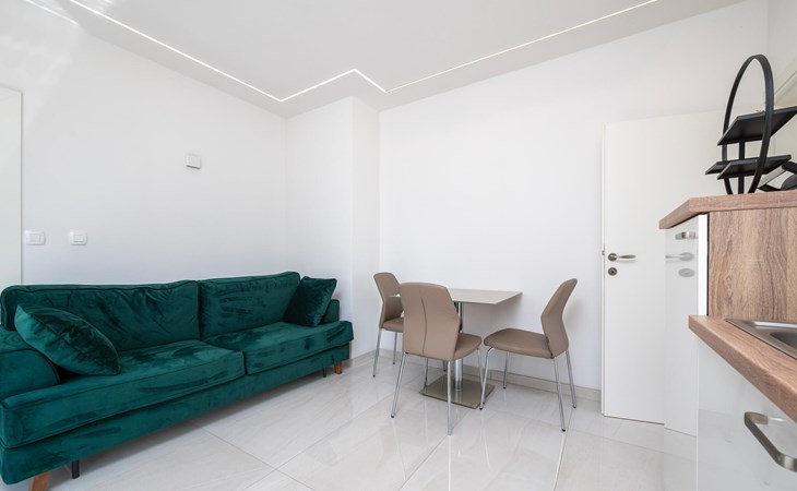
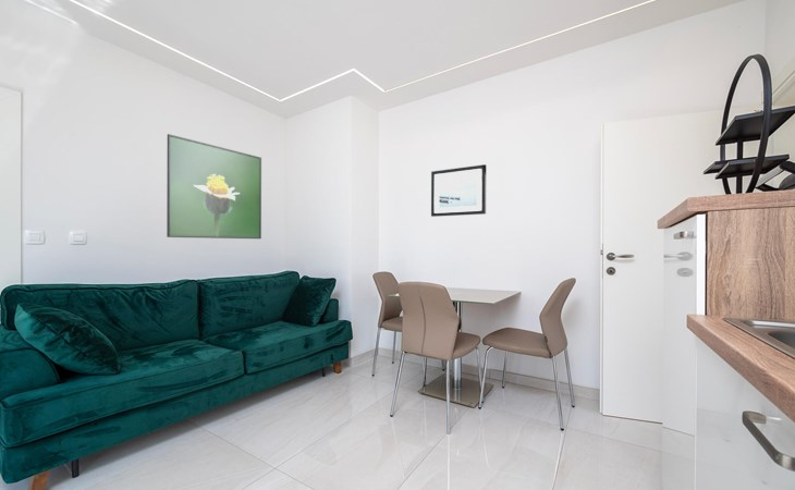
+ wall art [430,163,487,218]
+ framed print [166,133,262,240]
